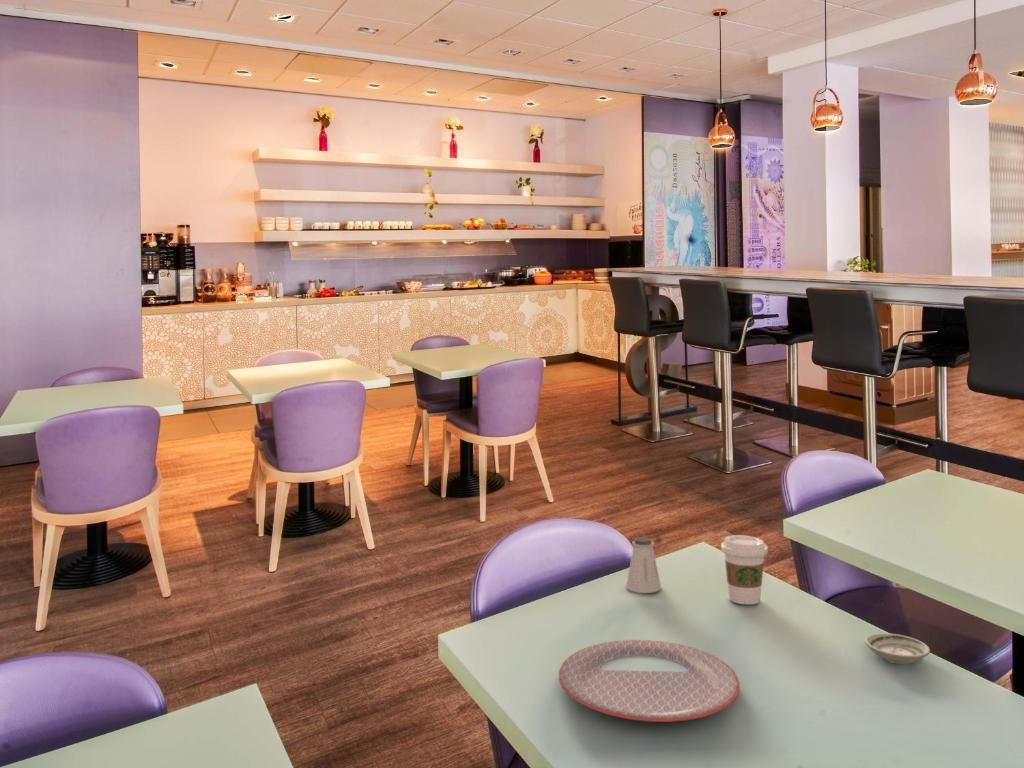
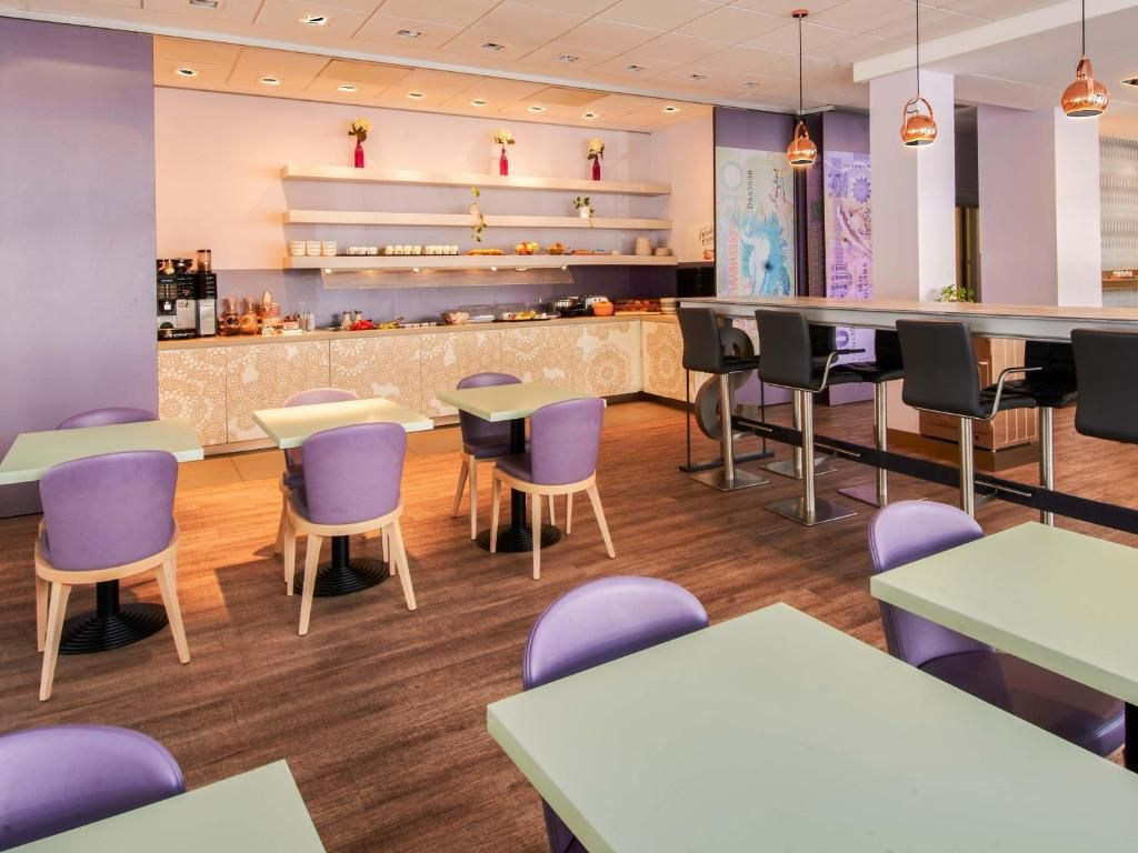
- saltshaker [625,536,662,594]
- saucer [863,632,931,665]
- coffee cup [720,534,769,605]
- plate [558,639,741,723]
